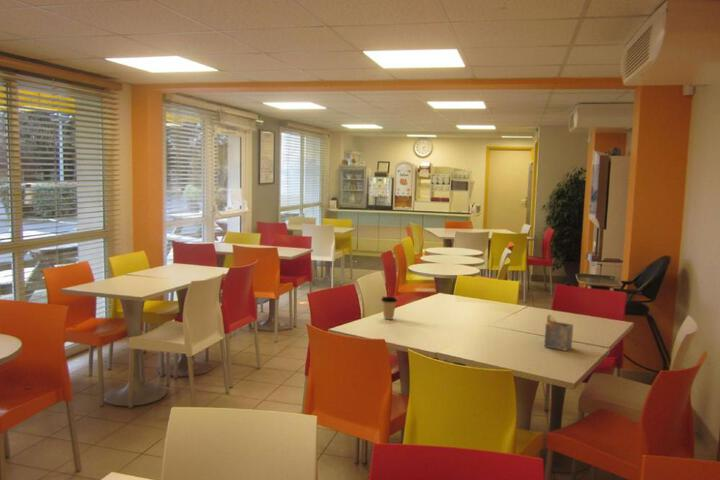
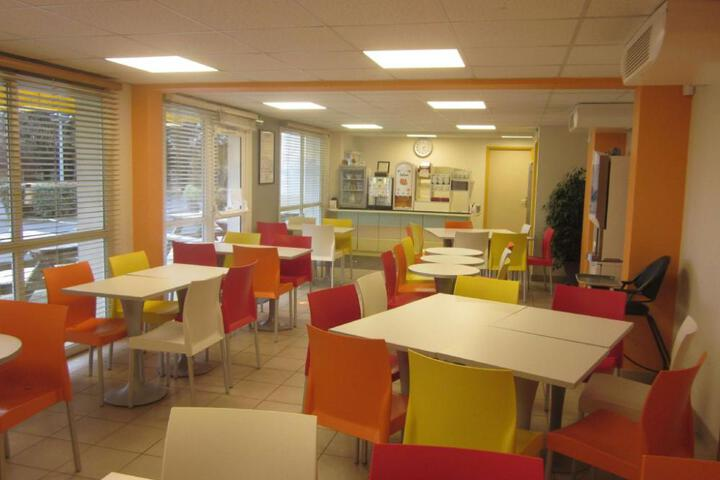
- napkin holder [543,313,574,352]
- coffee cup [380,296,398,320]
